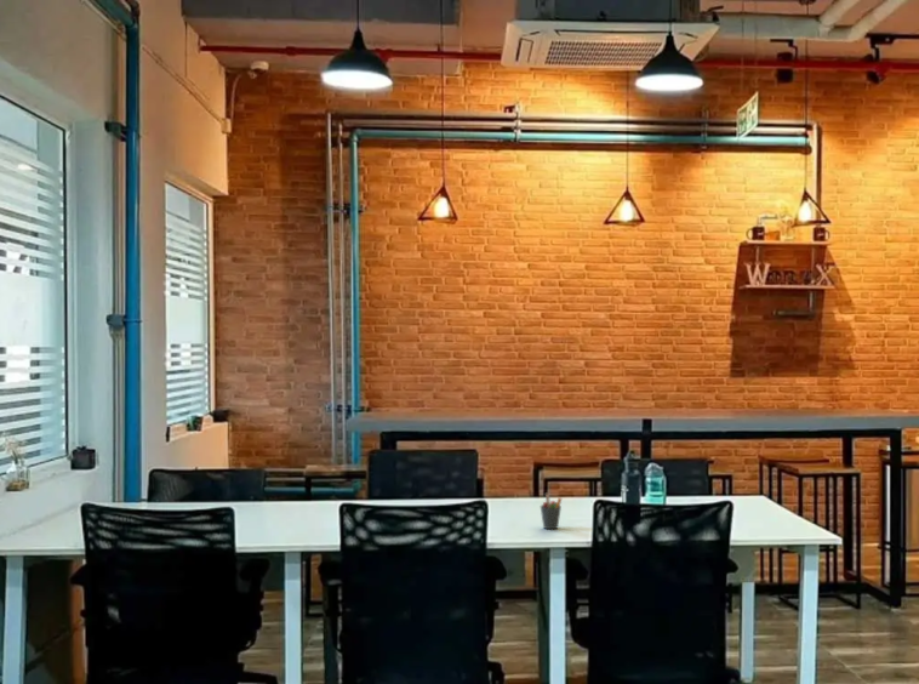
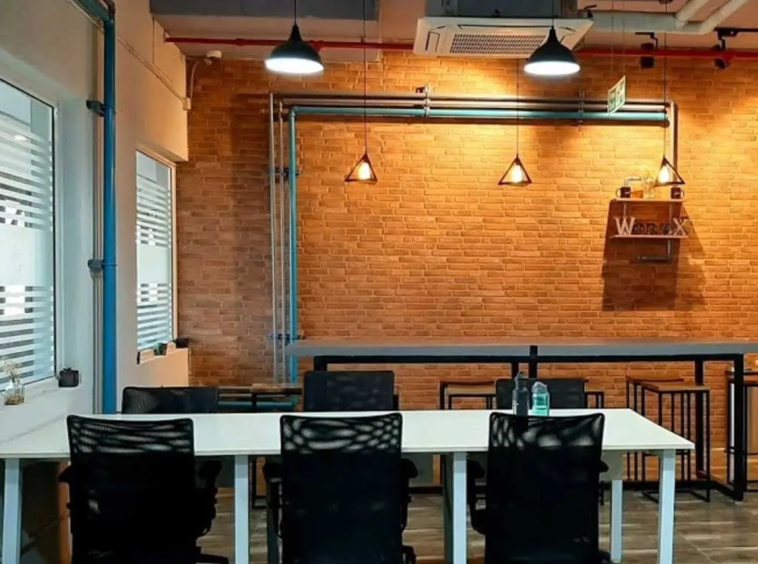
- pen holder [540,491,563,530]
